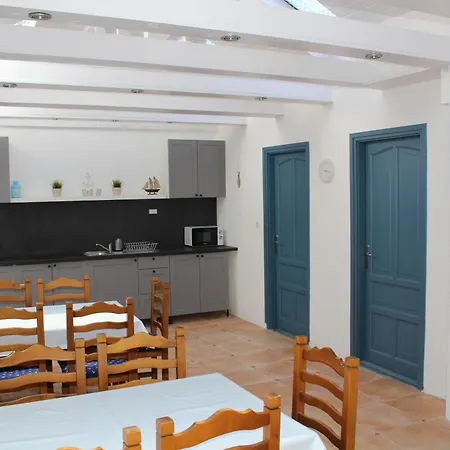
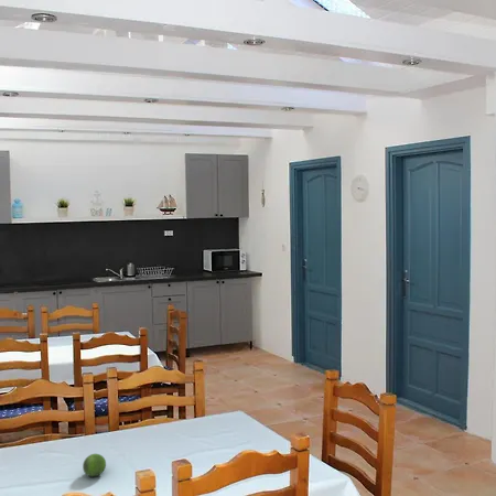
+ fruit [82,453,107,477]
